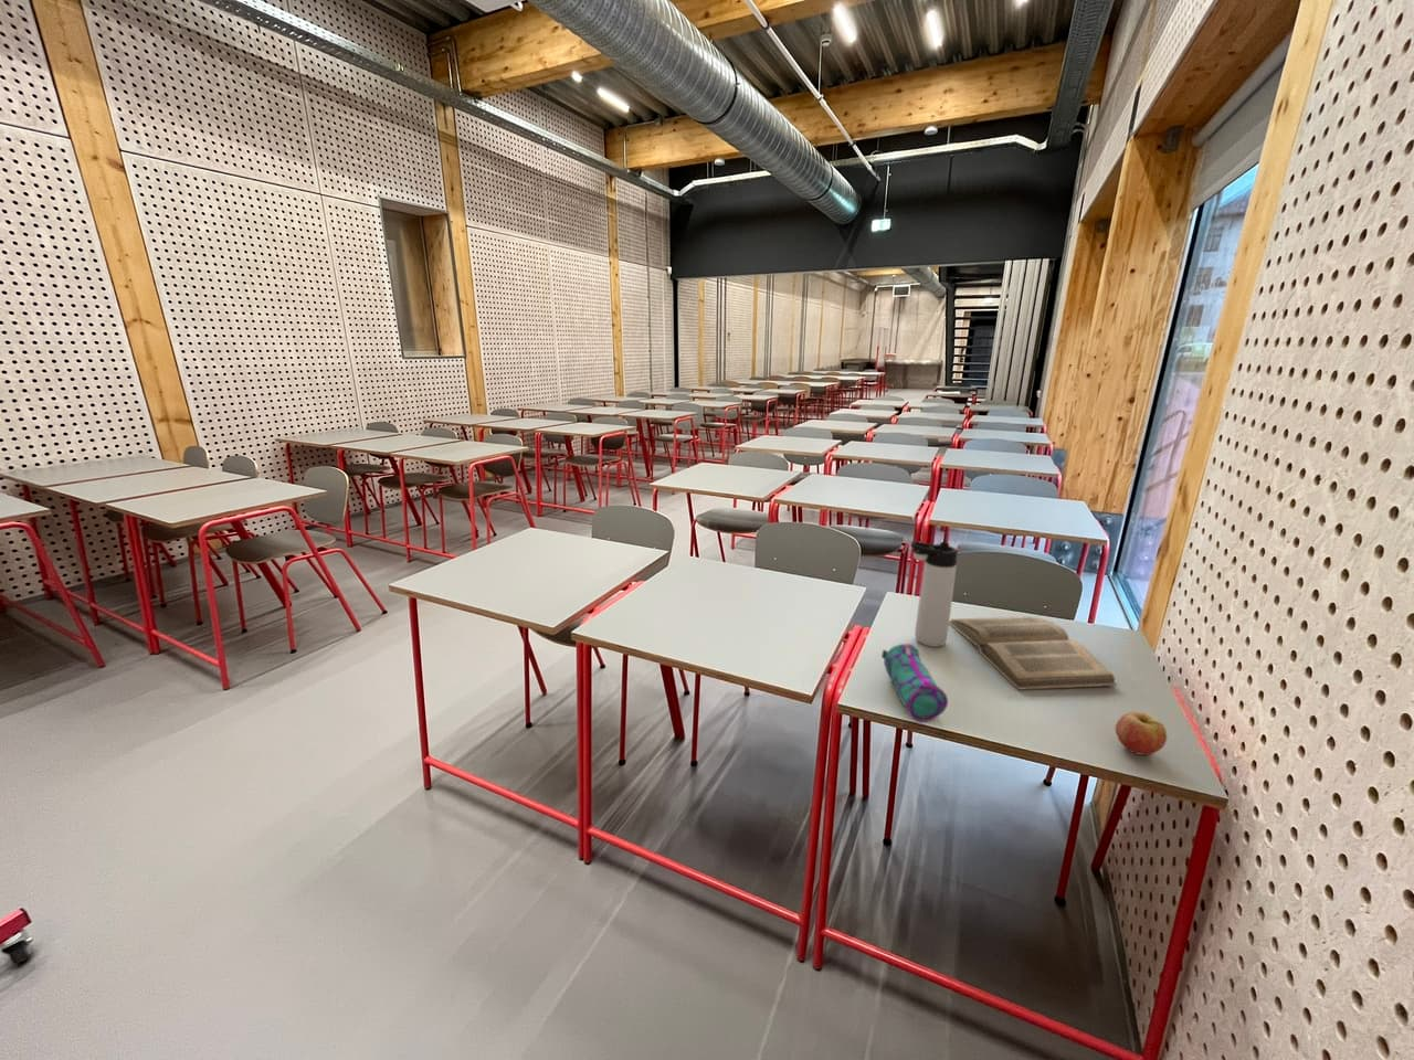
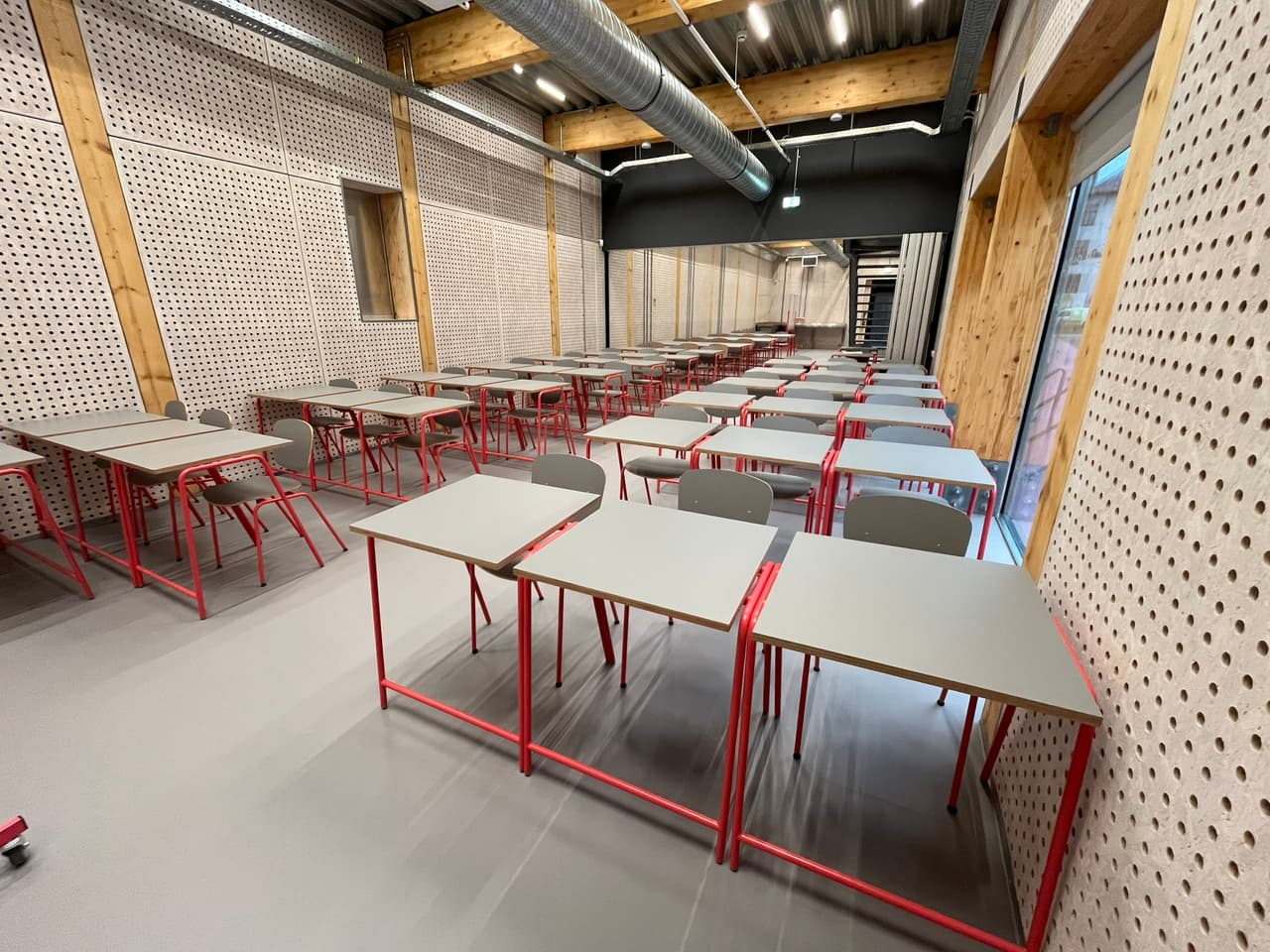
- book [949,615,1118,691]
- pencil case [881,642,949,724]
- thermos bottle [910,540,959,648]
- fruit [1114,711,1168,756]
